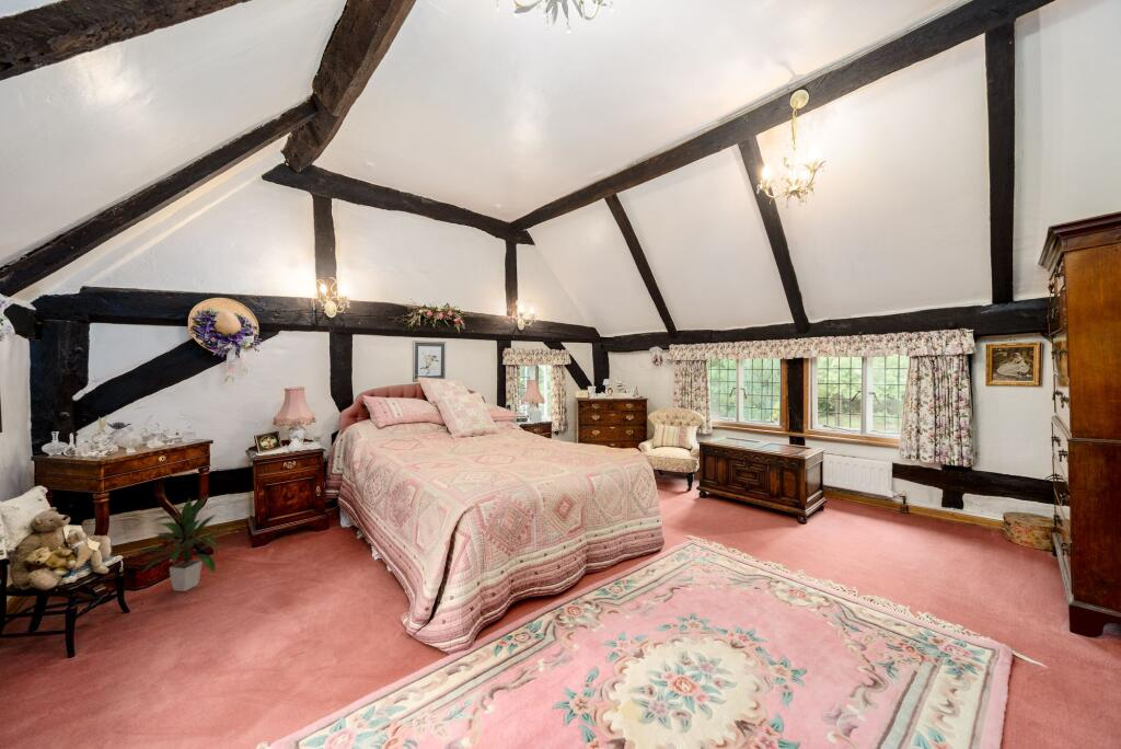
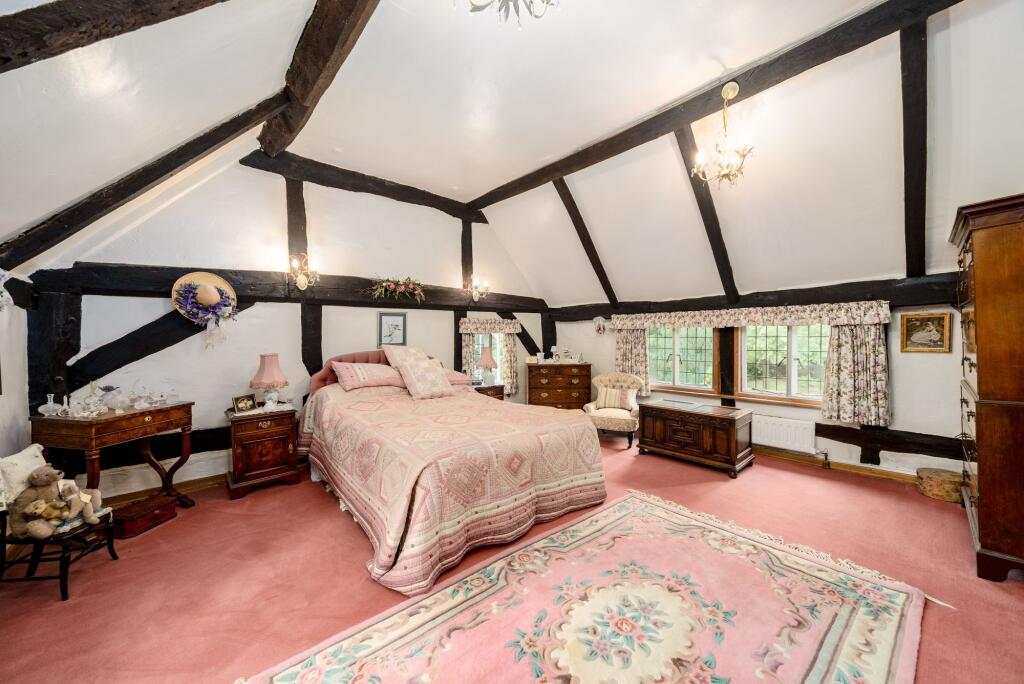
- indoor plant [130,493,226,592]
